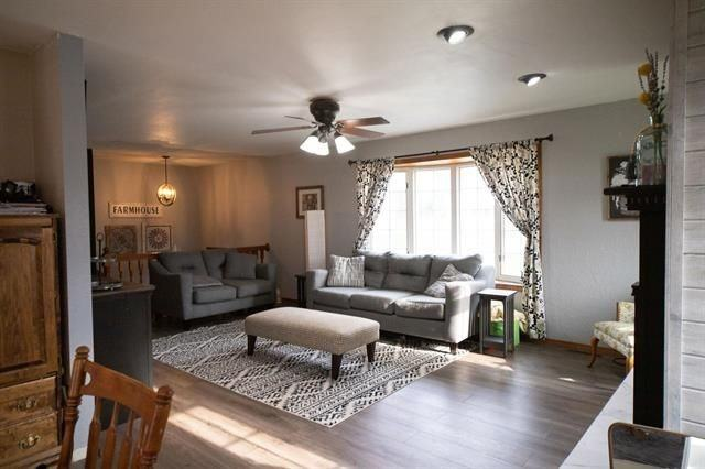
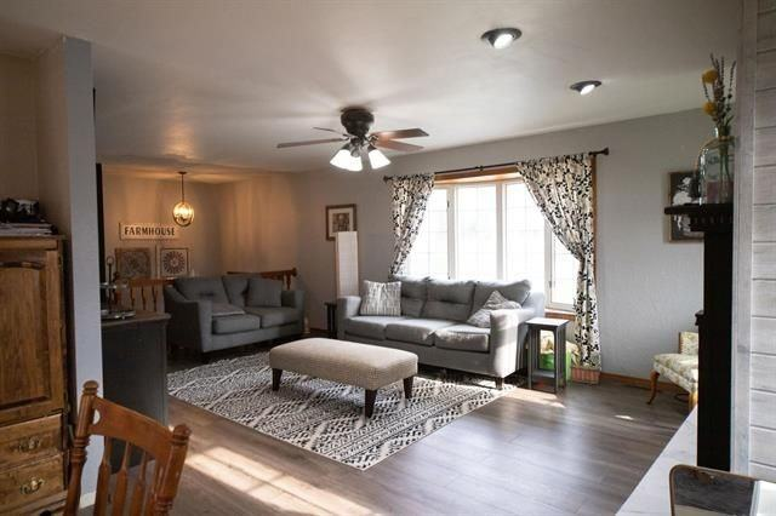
+ basket [569,345,600,385]
